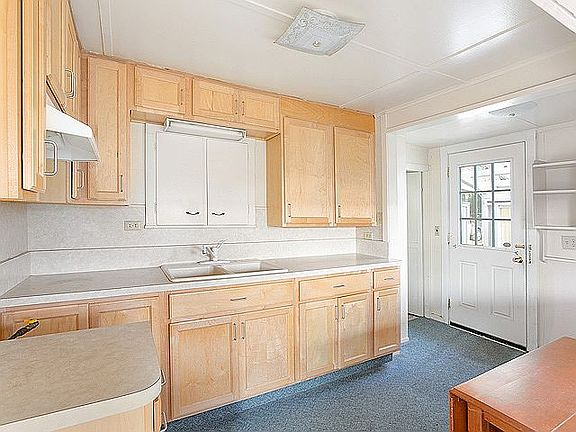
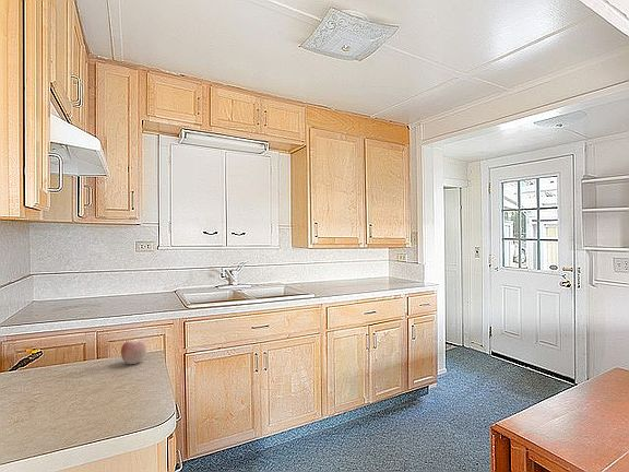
+ apple [120,341,147,365]
